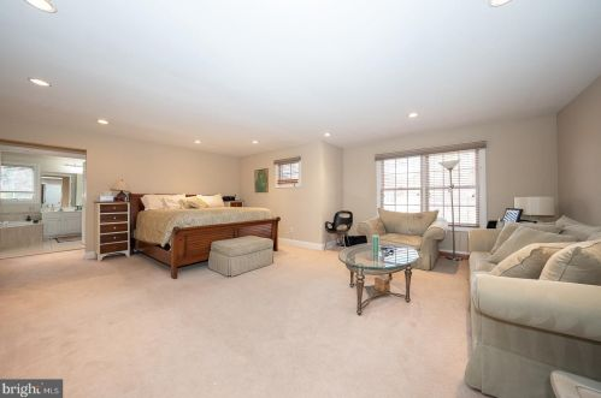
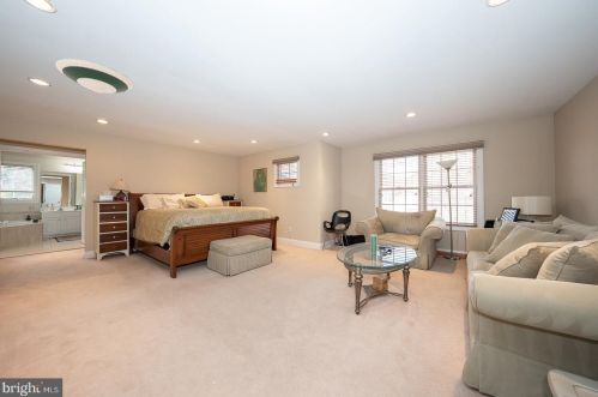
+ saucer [54,58,134,95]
